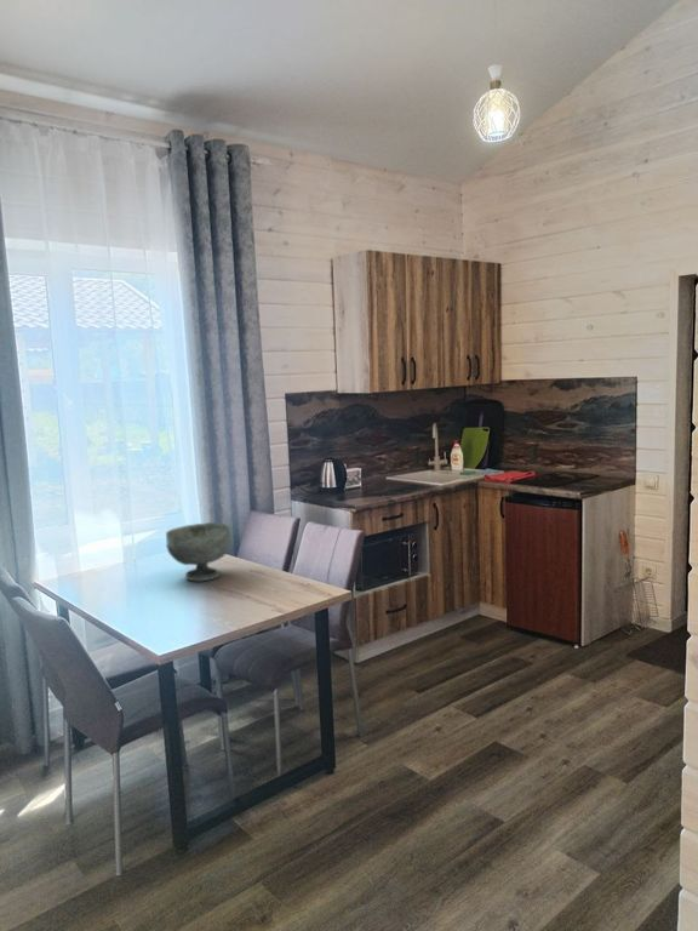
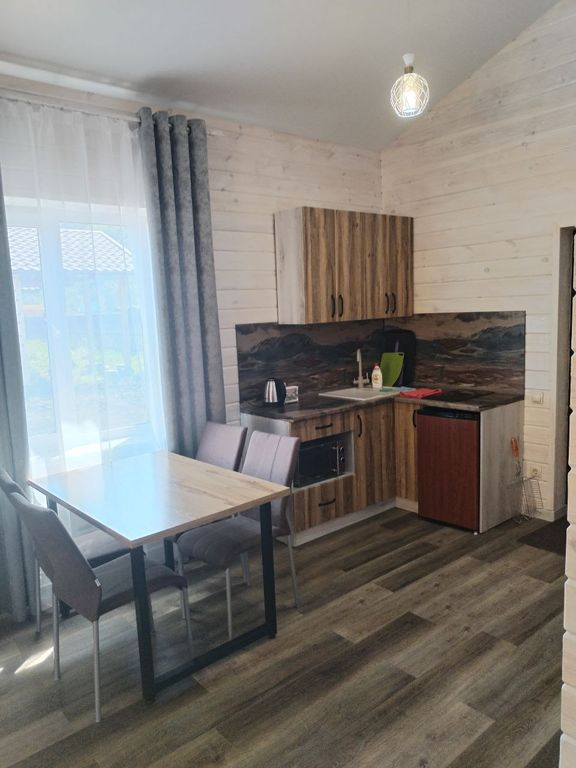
- decorative bowl [165,521,233,582]
